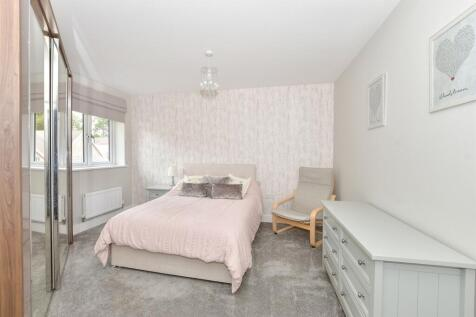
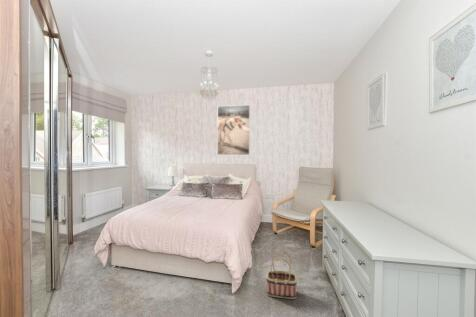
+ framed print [216,104,251,156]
+ basket [265,251,298,300]
